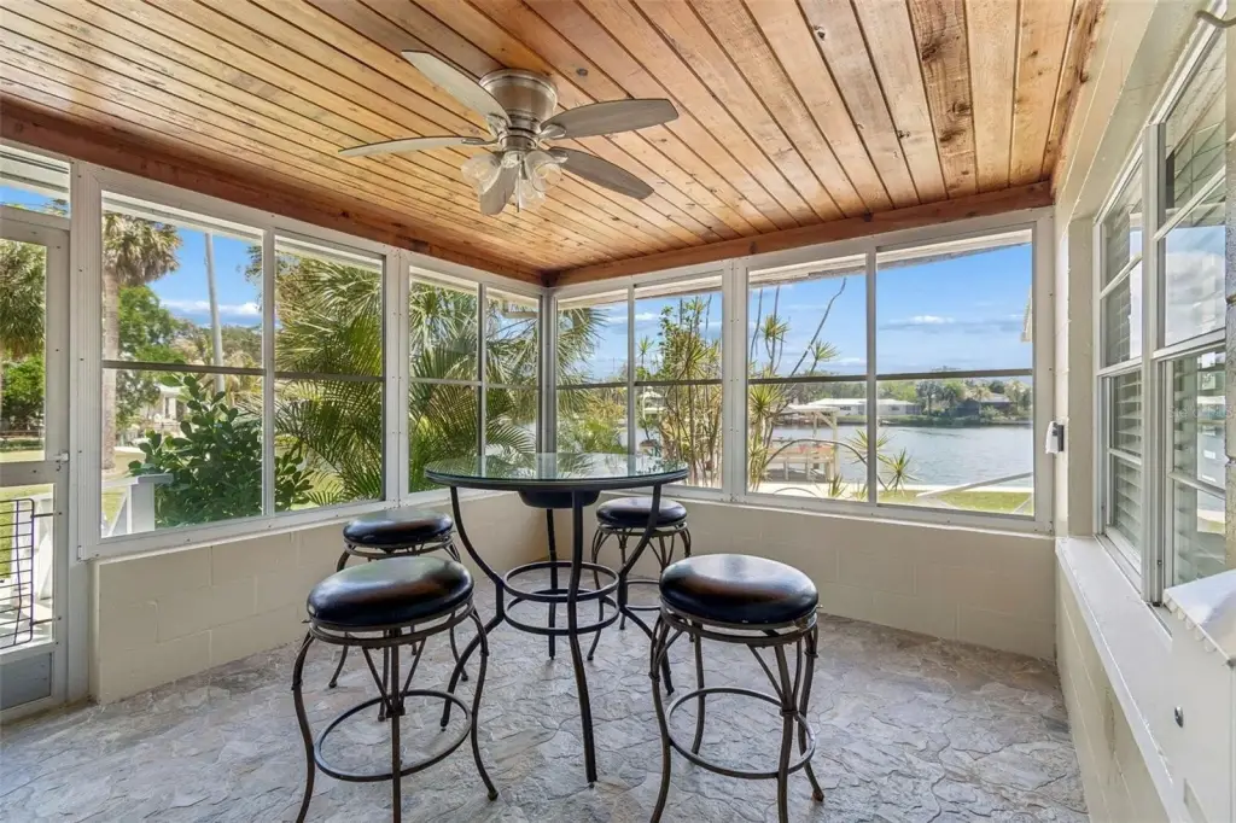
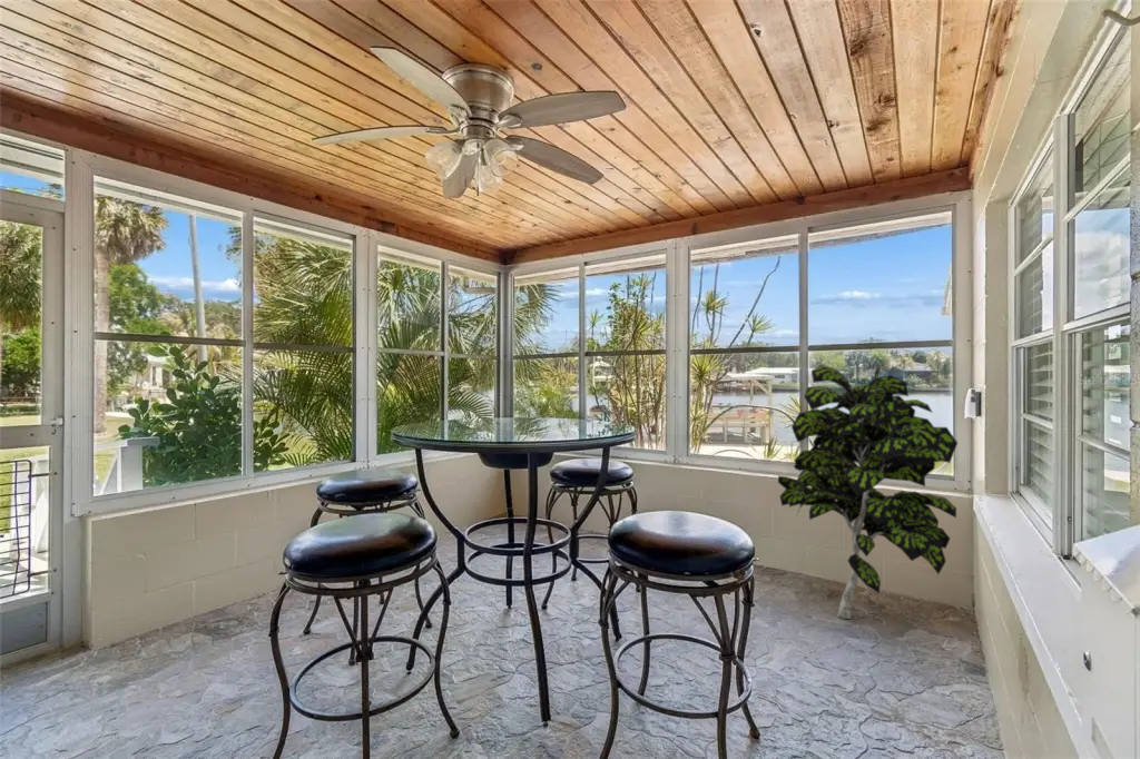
+ indoor plant [777,364,959,620]
